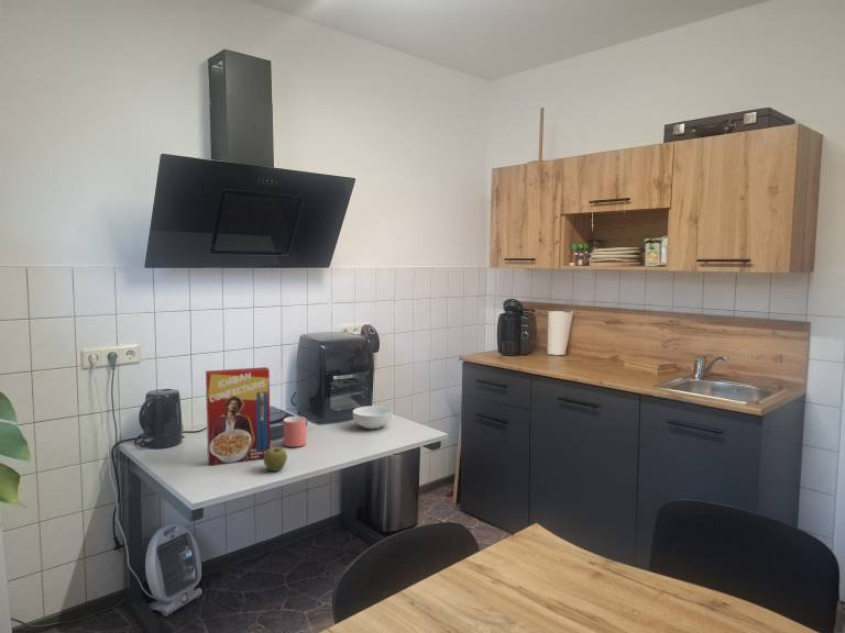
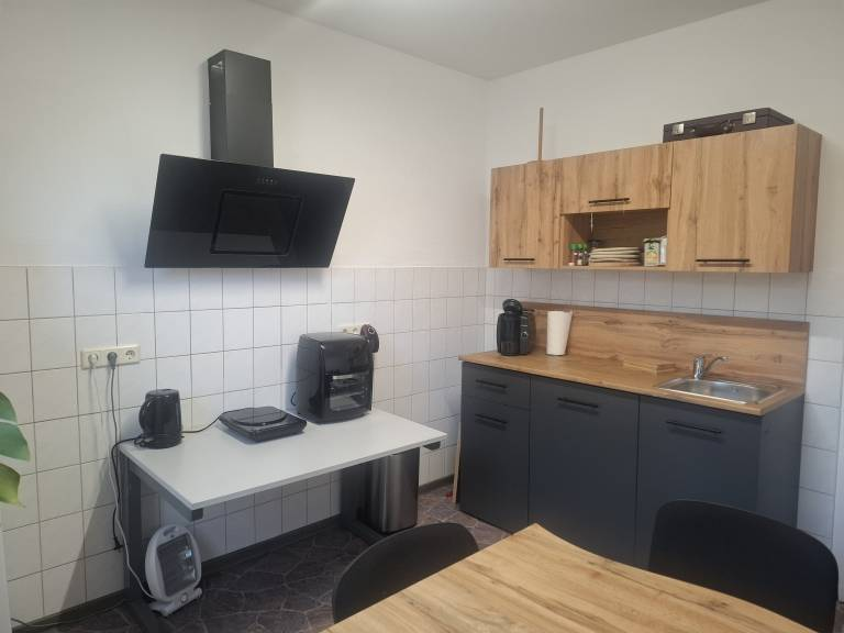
- cereal box [205,366,272,466]
- mug [283,415,307,448]
- cereal bowl [352,406,393,430]
- apple [263,446,288,473]
